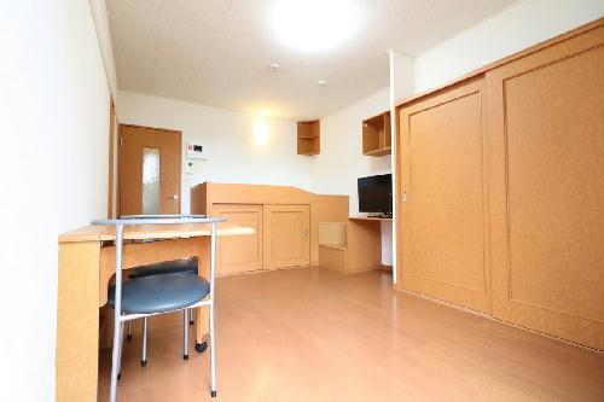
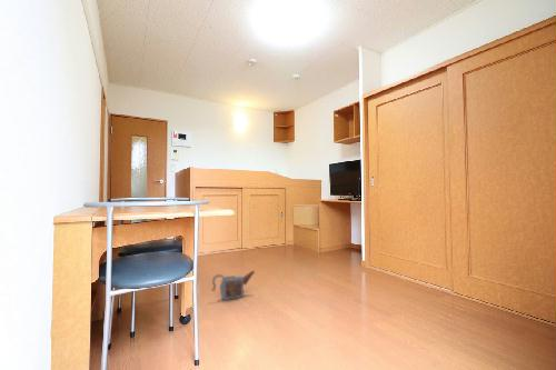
+ watering can [211,269,256,301]
